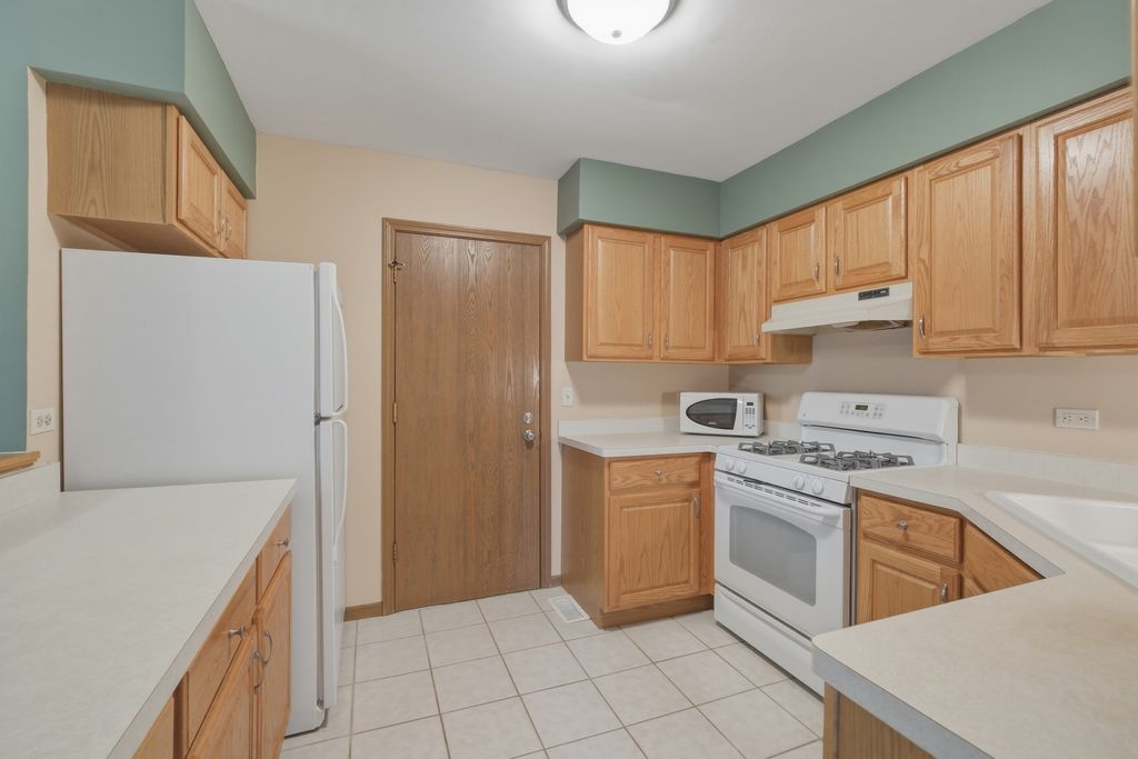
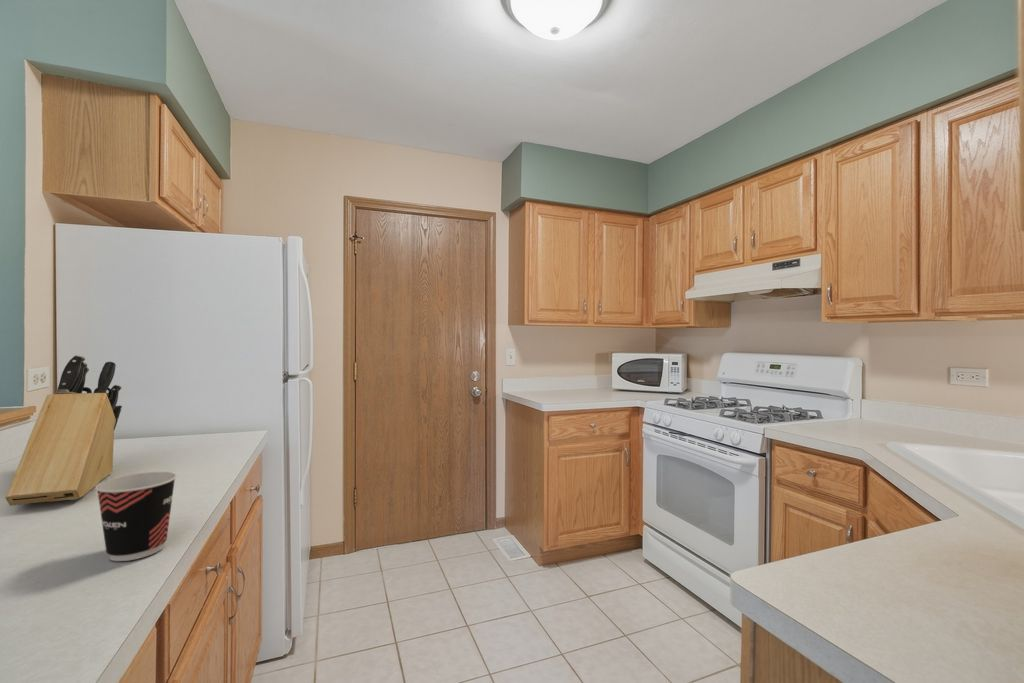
+ cup [94,471,178,562]
+ knife block [4,354,123,507]
